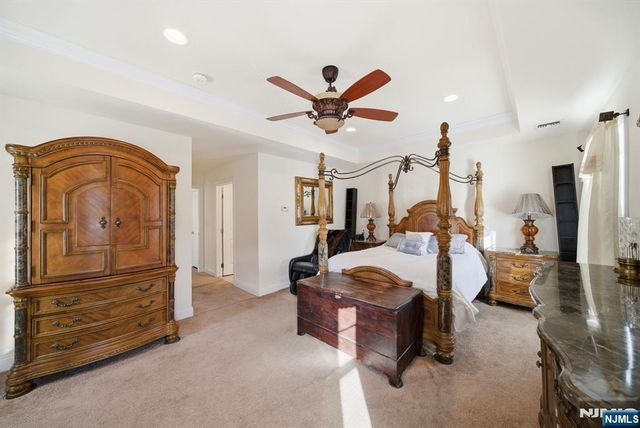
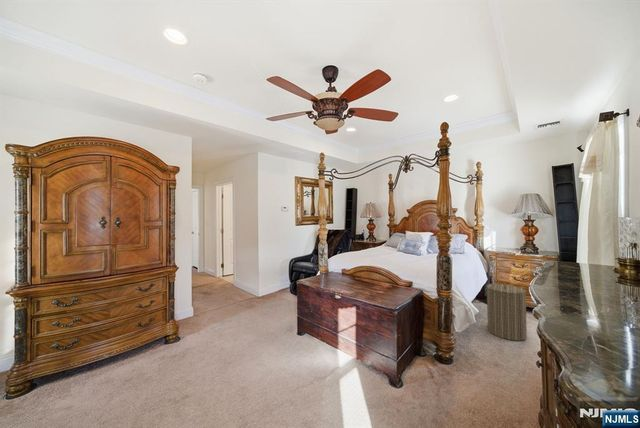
+ laundry hamper [486,280,528,342]
